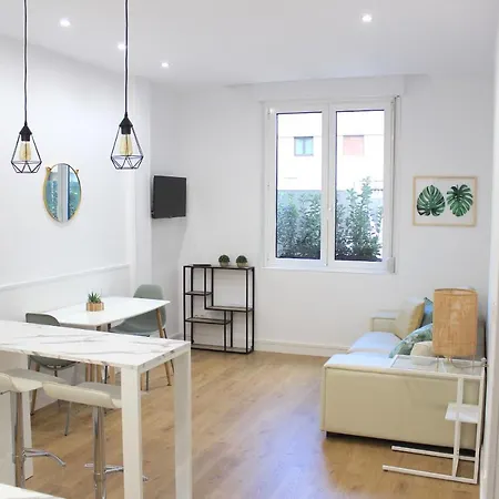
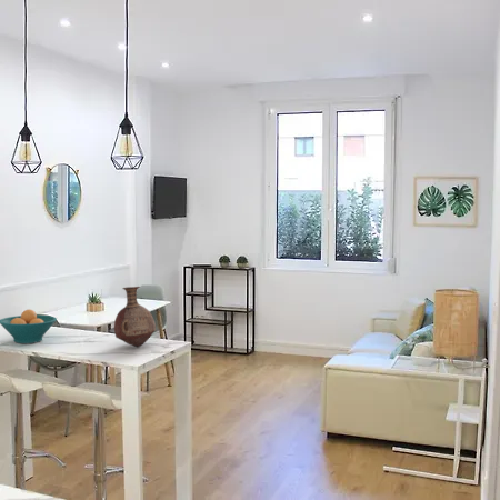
+ vase [113,286,157,348]
+ fruit bowl [0,309,58,344]
